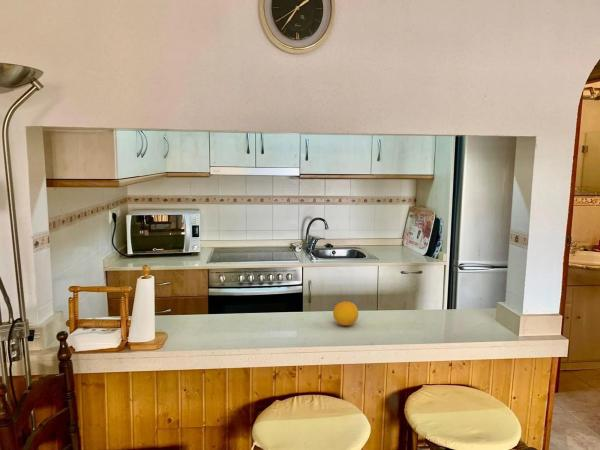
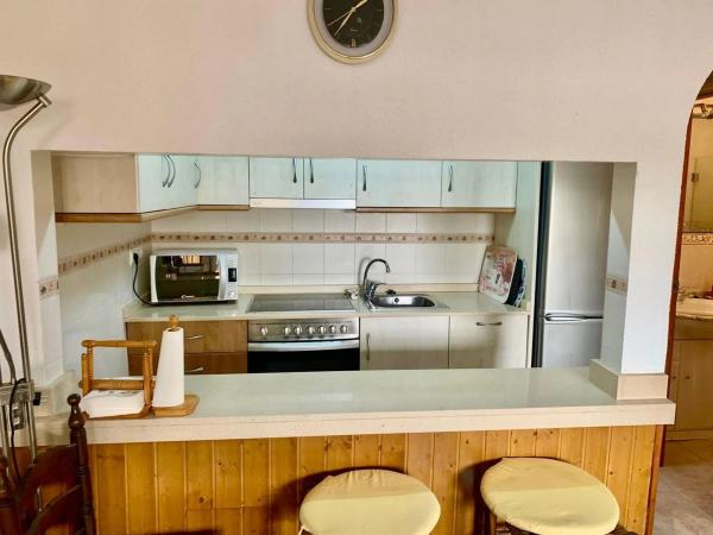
- fruit [332,300,359,327]
